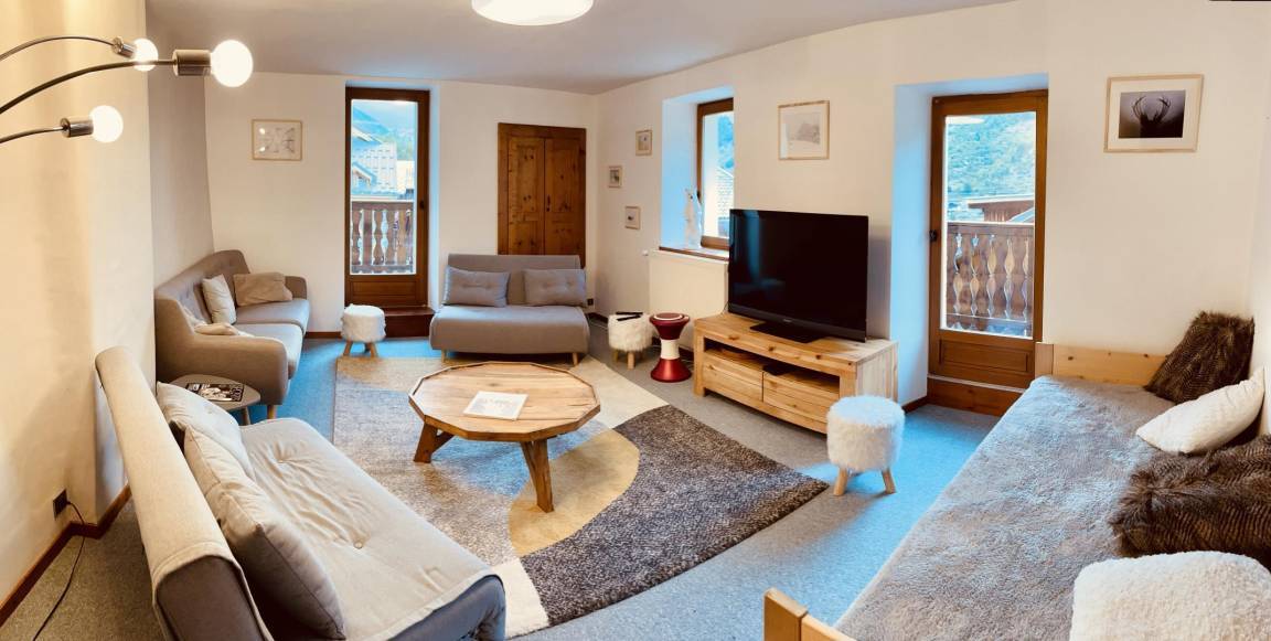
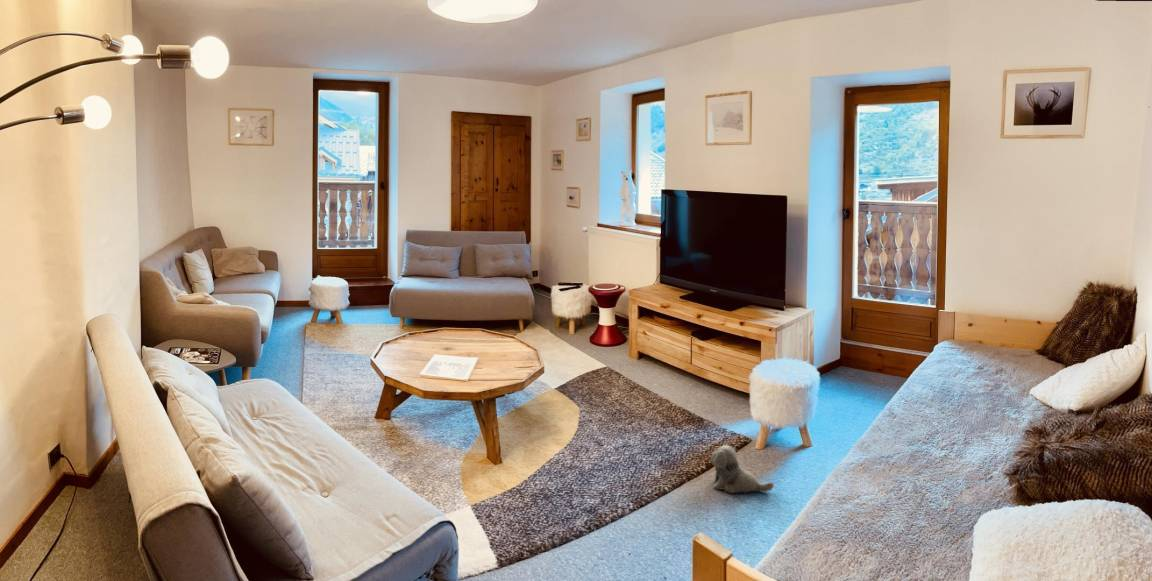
+ plush toy [710,444,775,494]
